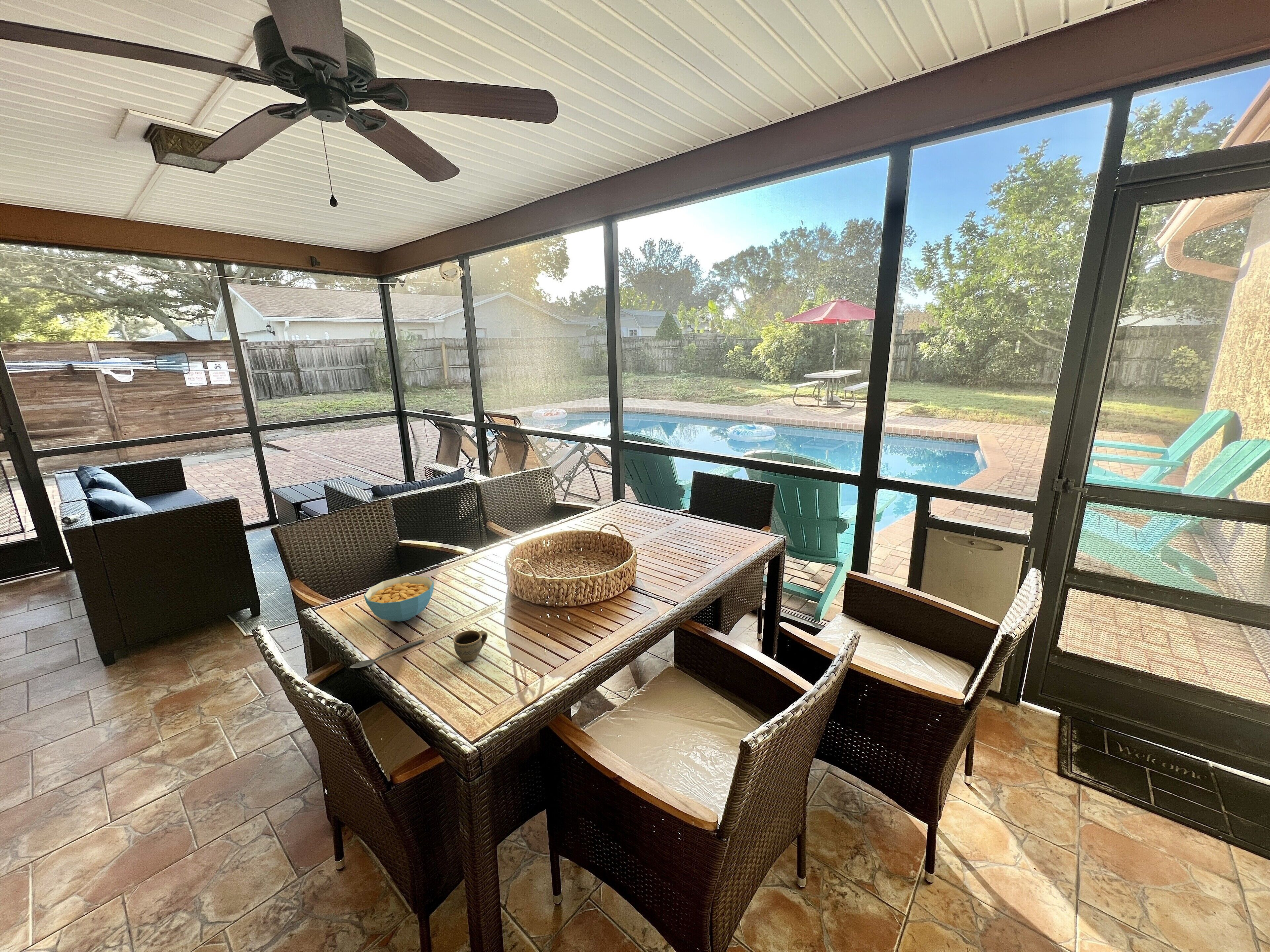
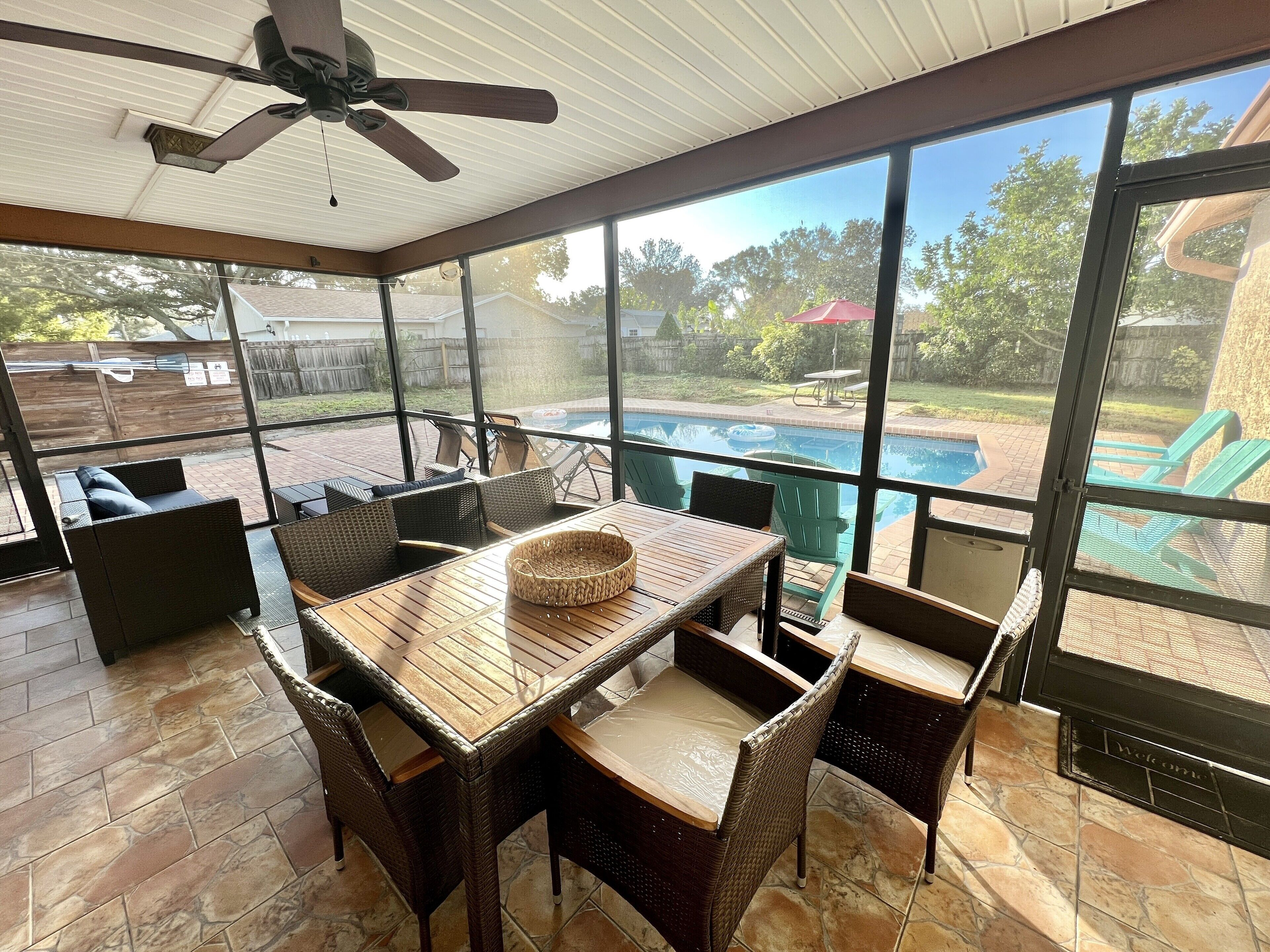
- spoon [350,639,425,669]
- cereal bowl [363,575,434,622]
- cup [453,630,488,662]
